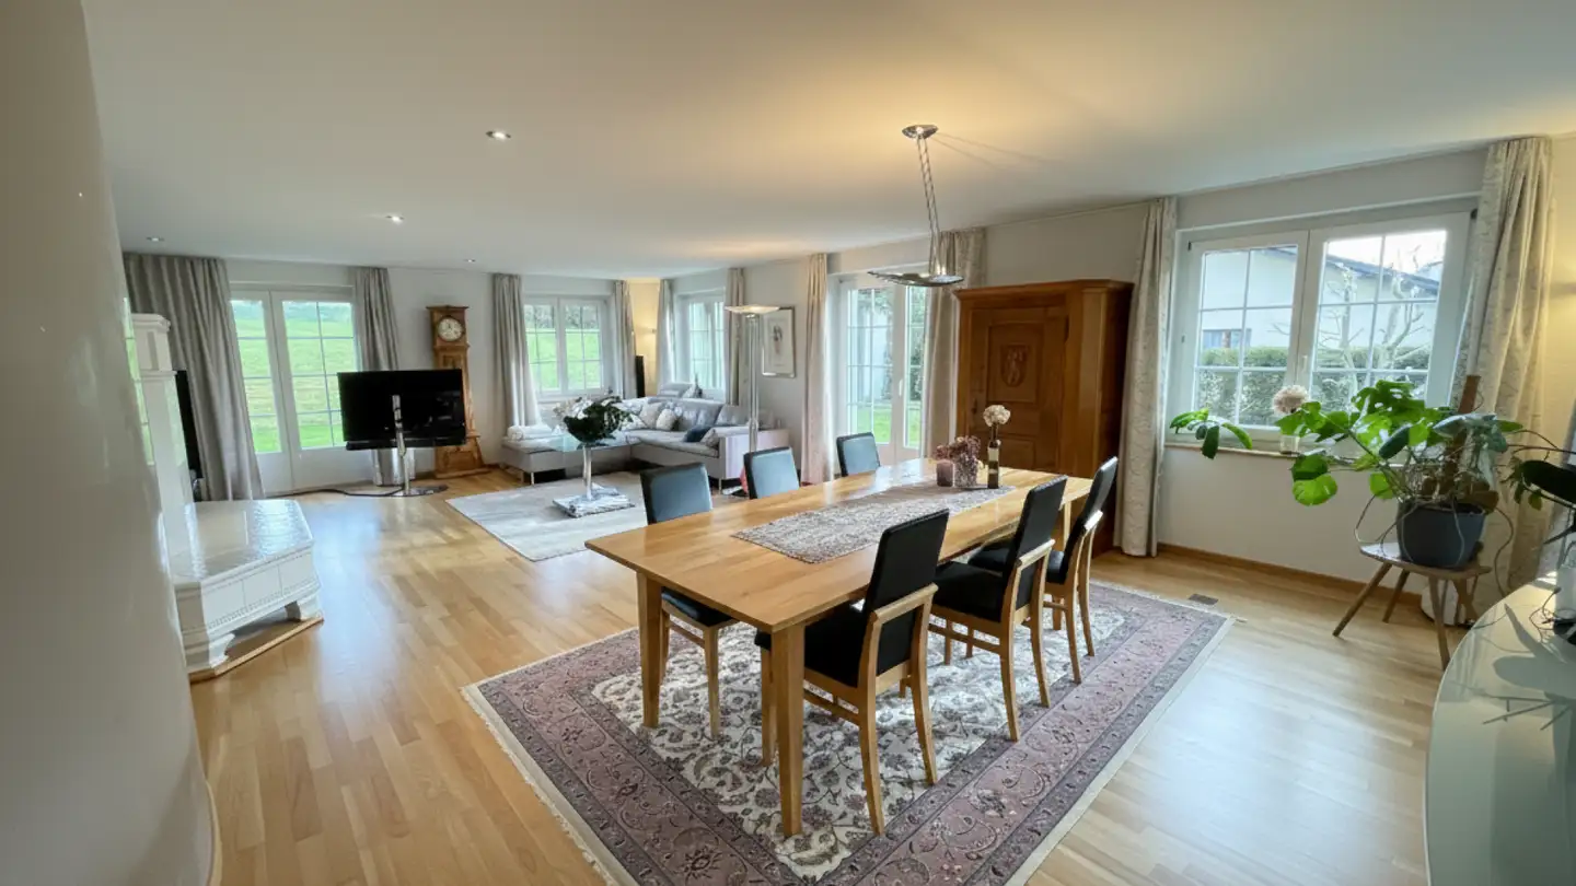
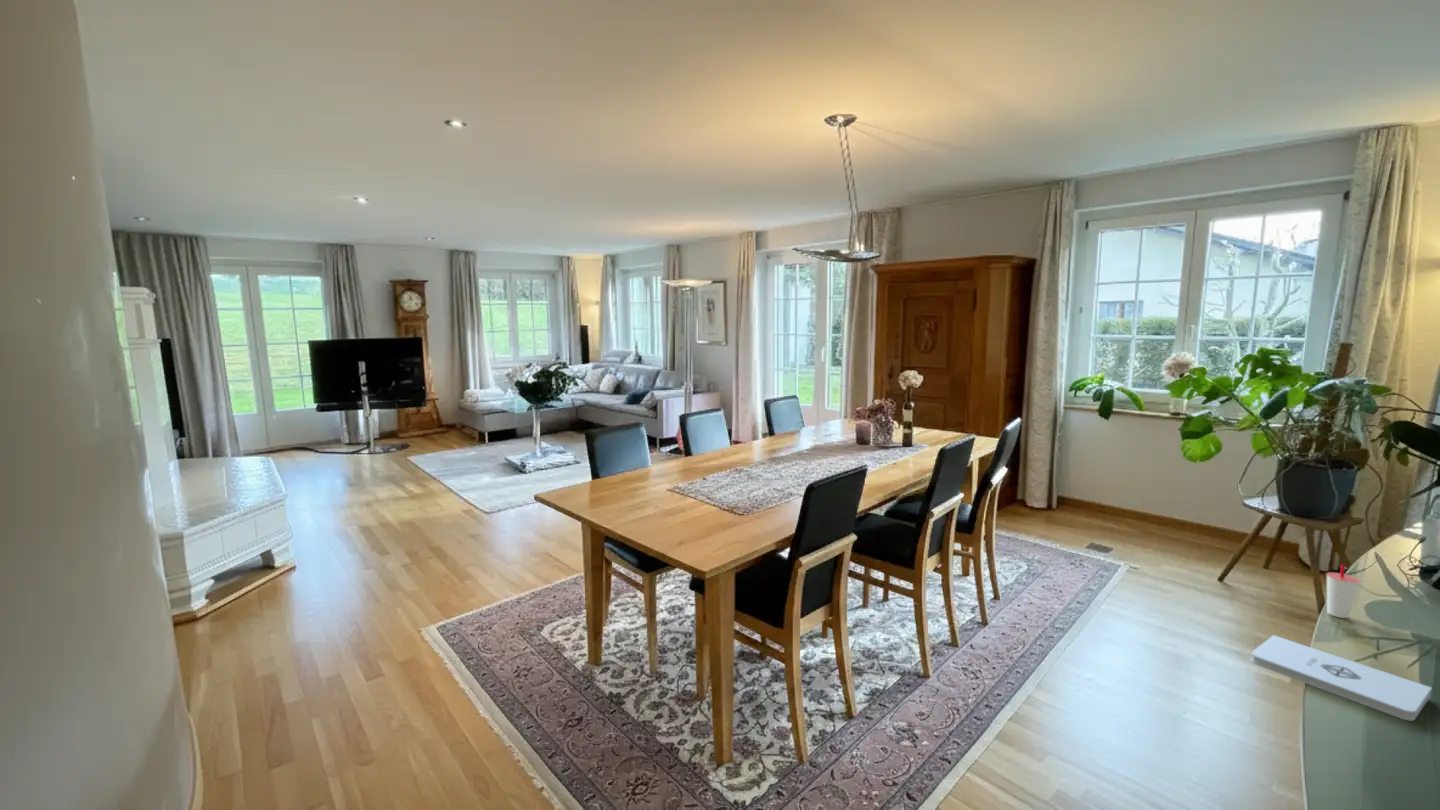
+ cup [1325,563,1361,619]
+ notepad [1250,634,1433,722]
